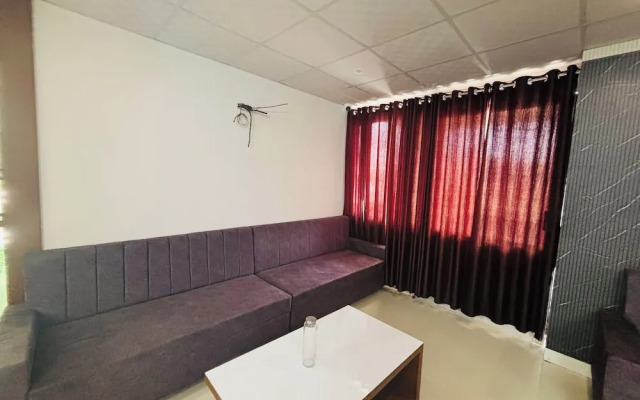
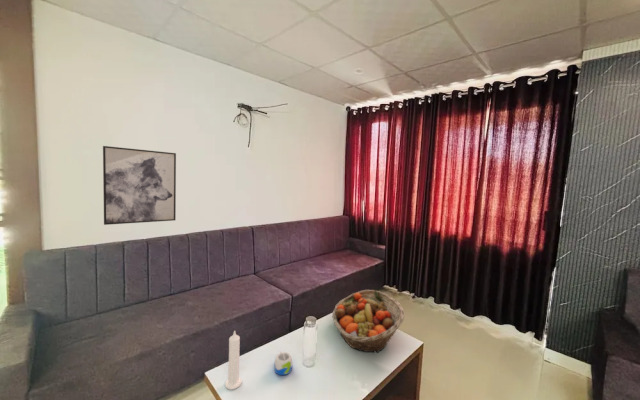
+ wall art [102,145,177,226]
+ fruit basket [331,289,405,354]
+ candle [224,330,243,391]
+ mug [273,350,293,376]
